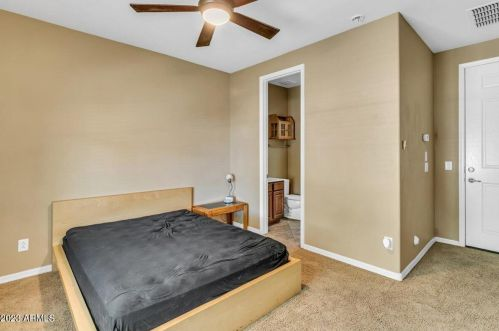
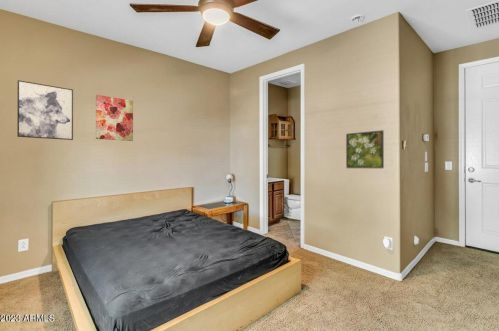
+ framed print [345,129,385,169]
+ wall art [16,79,74,141]
+ wall art [95,94,134,142]
